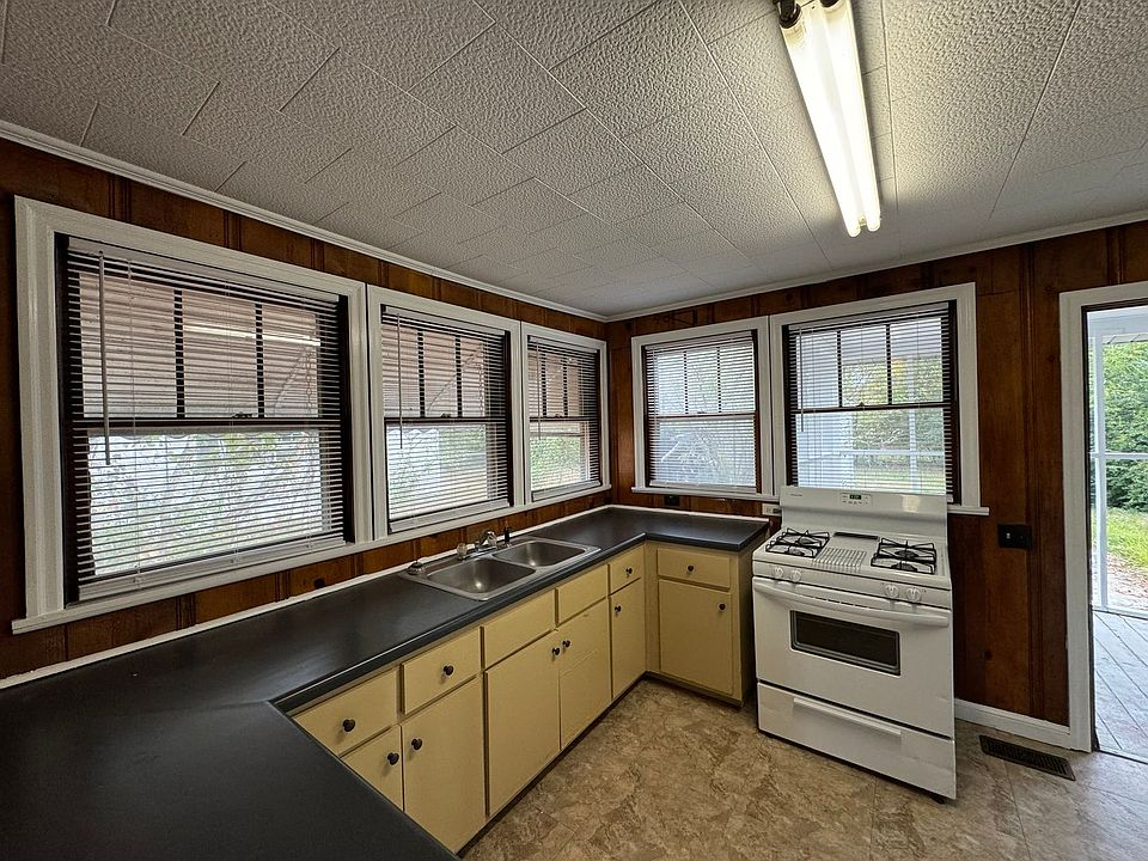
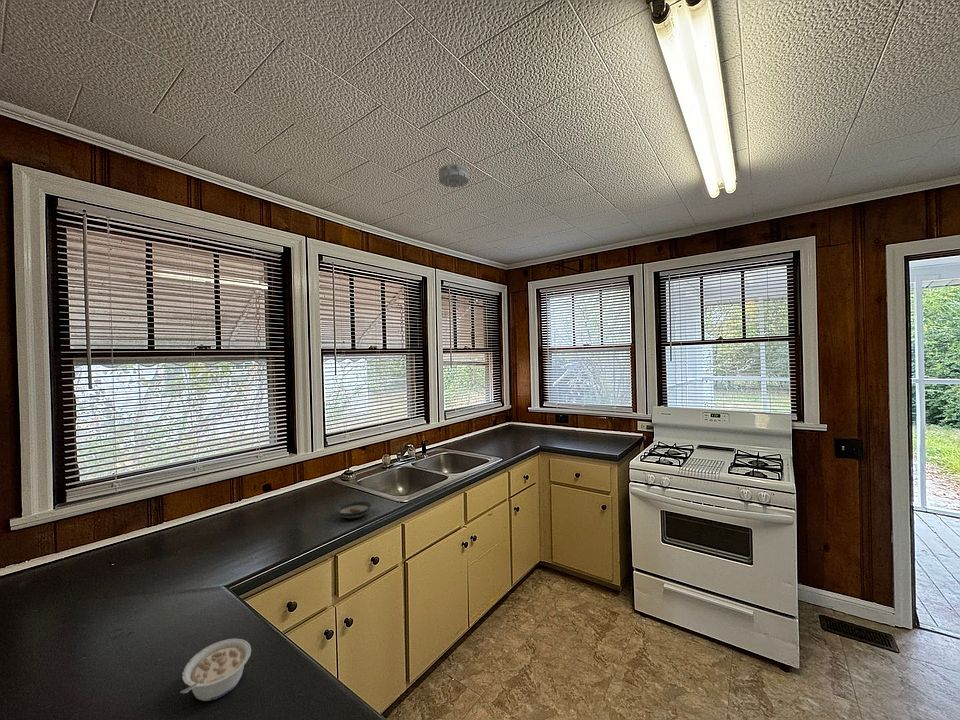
+ smoke detector [438,163,470,188]
+ saucer [336,500,373,519]
+ legume [180,638,252,702]
